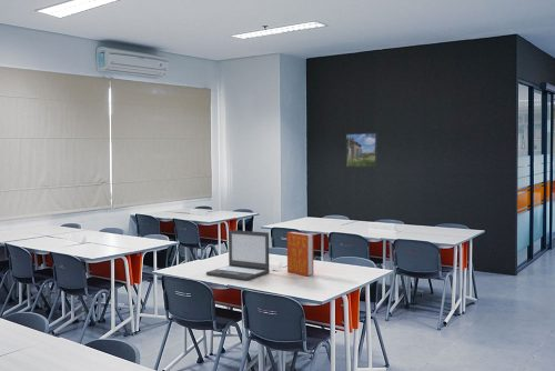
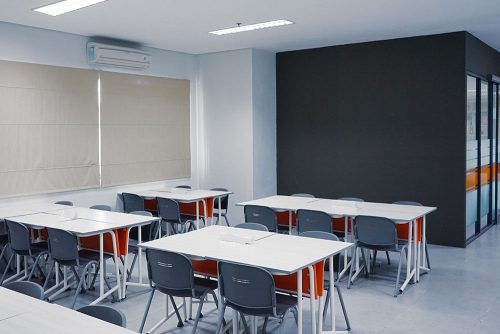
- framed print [344,131,379,169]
- laptop [205,229,271,281]
- book [286,231,314,277]
